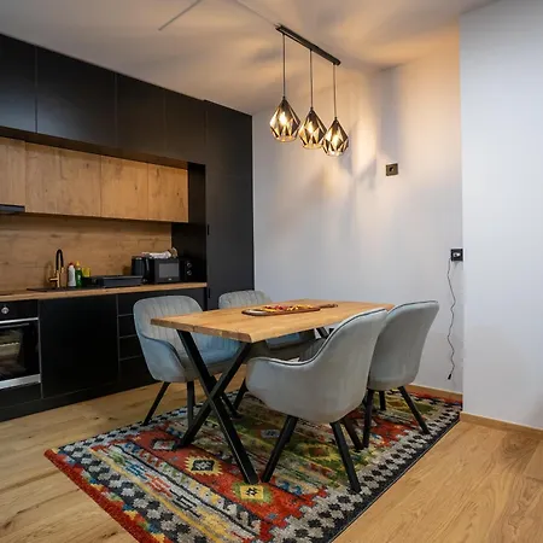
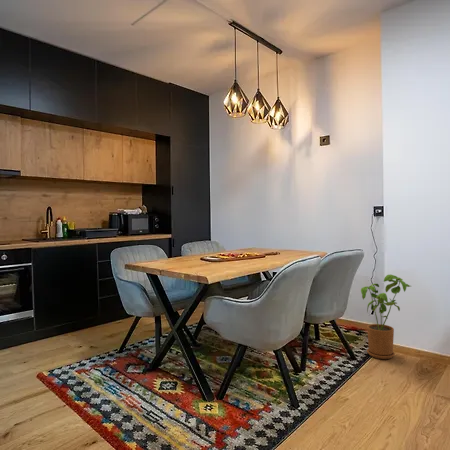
+ house plant [360,274,411,360]
